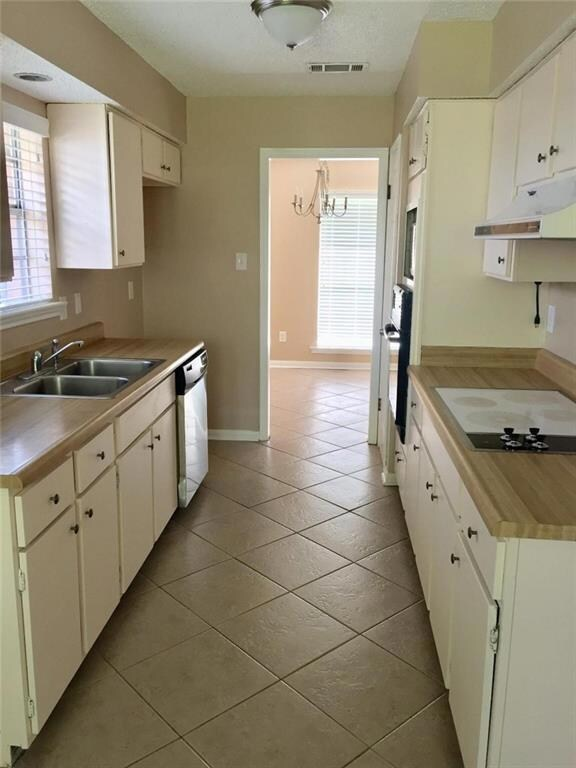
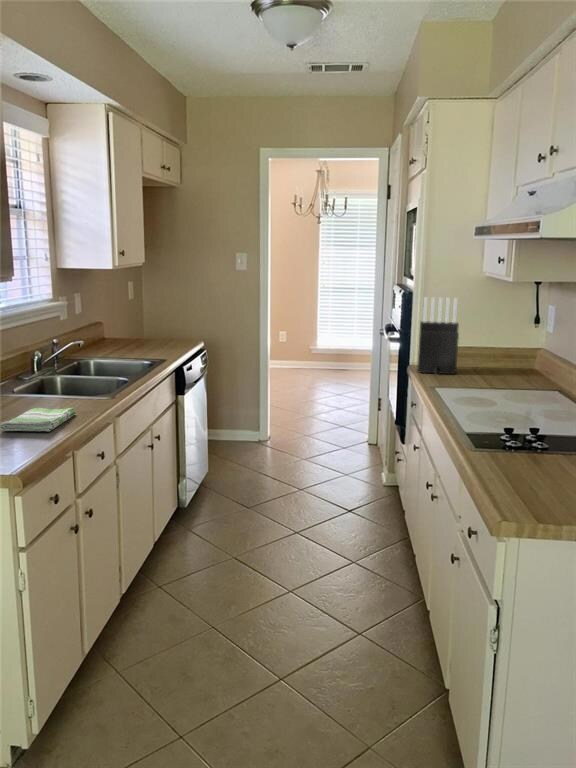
+ knife block [417,296,460,375]
+ dish towel [0,407,77,432]
